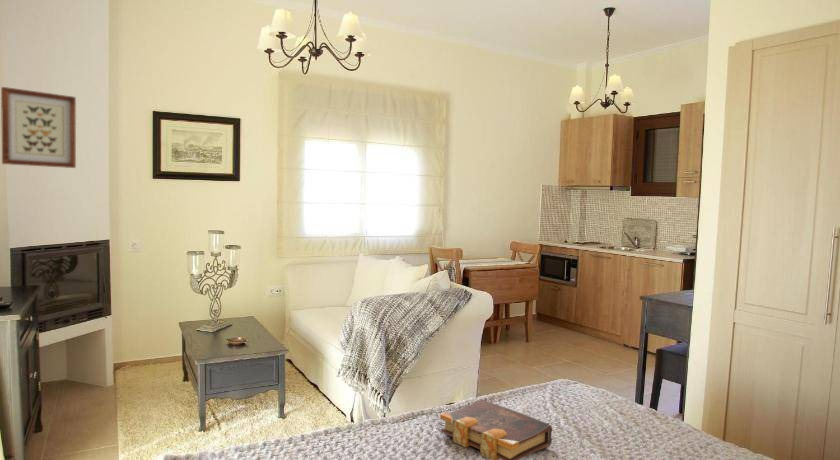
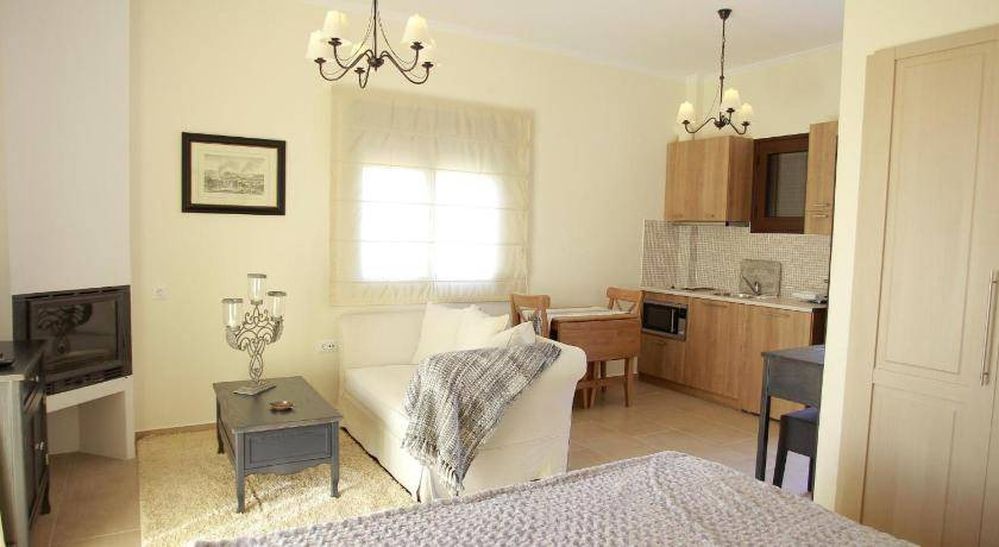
- book [439,399,553,460]
- wall art [0,86,77,169]
